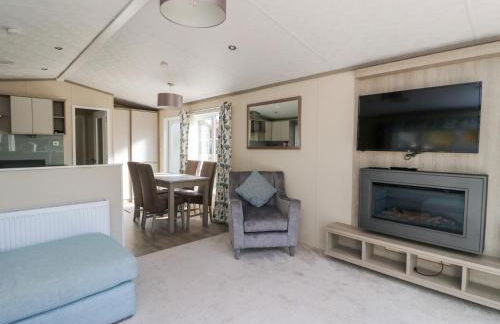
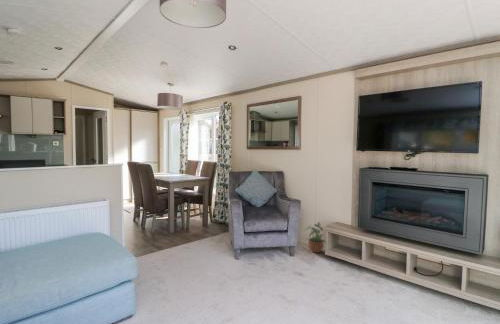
+ potted plant [303,221,326,254]
